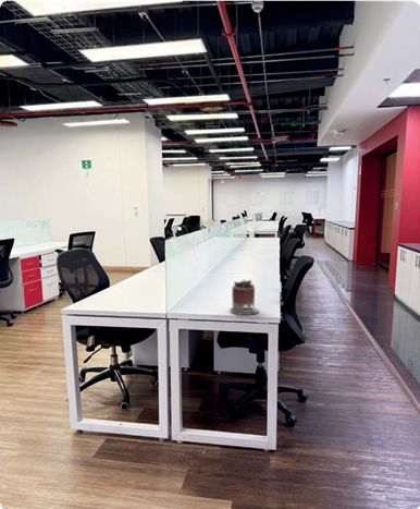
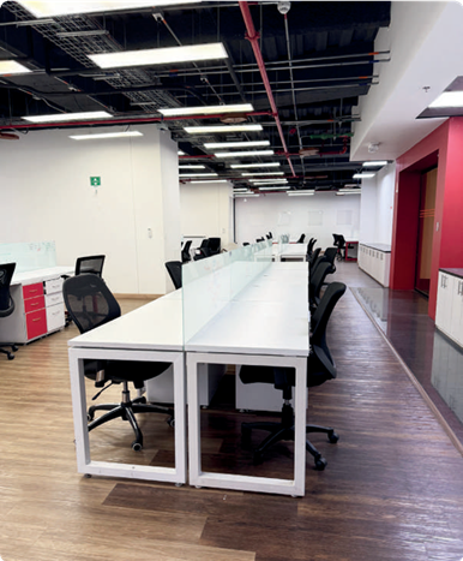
- succulent planter [228,278,260,316]
